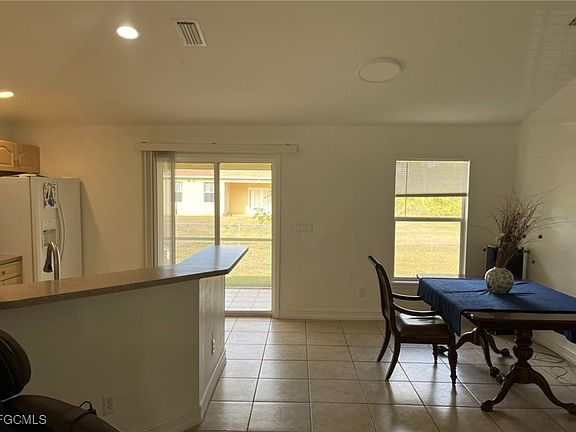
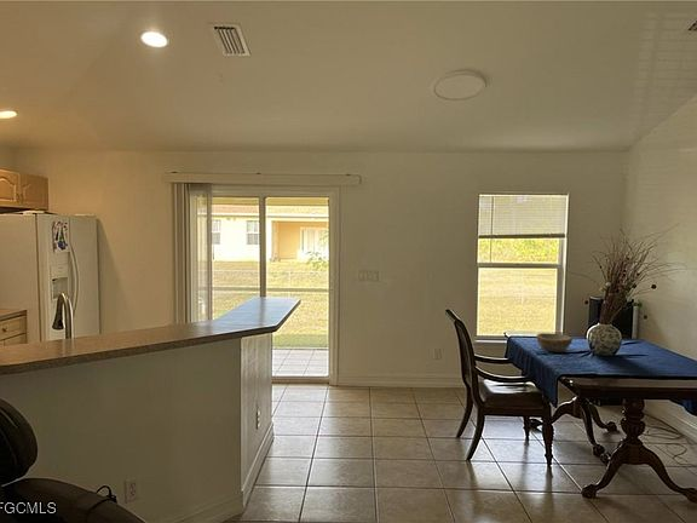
+ bowl [535,332,574,354]
